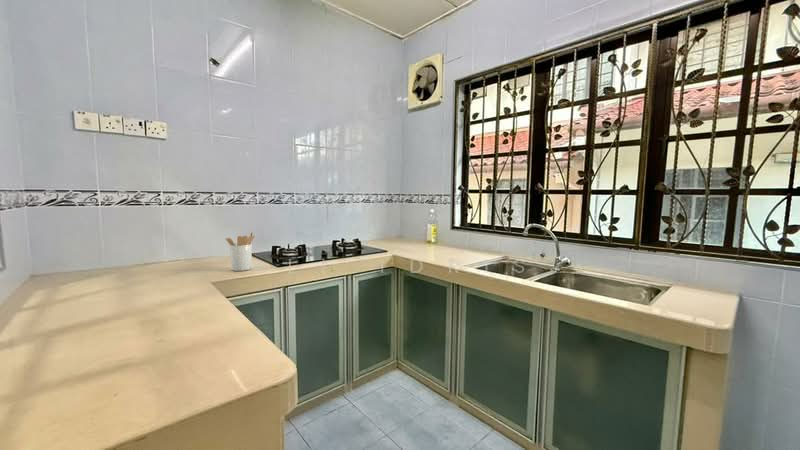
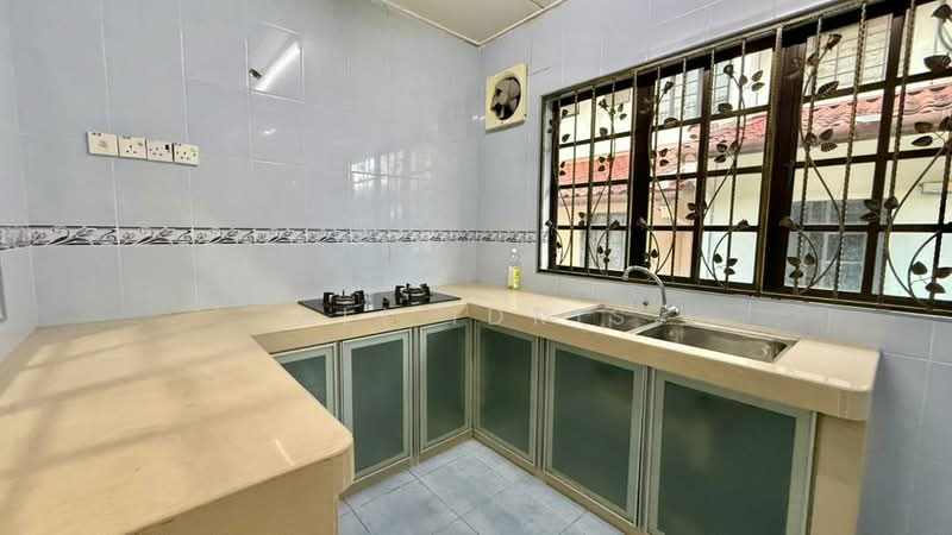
- utensil holder [224,231,256,272]
